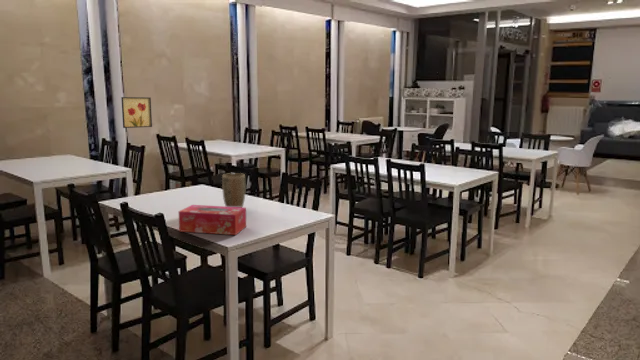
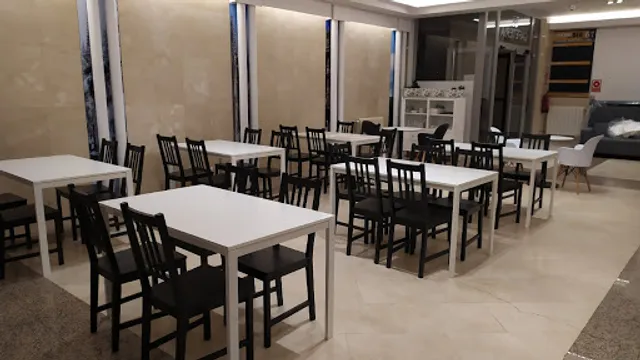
- wall art [120,96,153,129]
- tissue box [178,204,247,236]
- plant pot [221,172,247,208]
